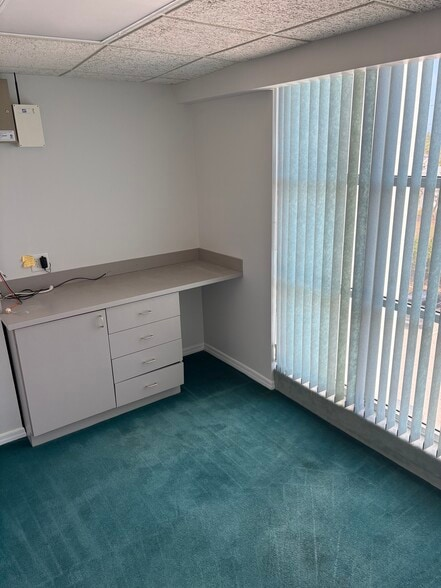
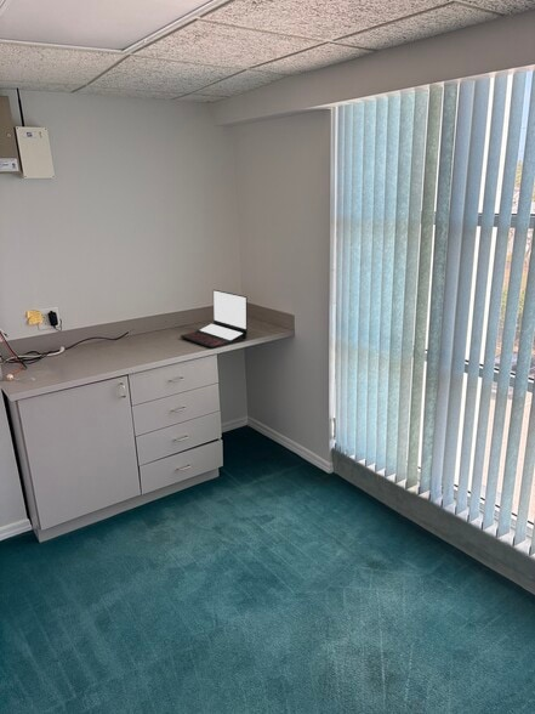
+ laptop [180,289,249,350]
